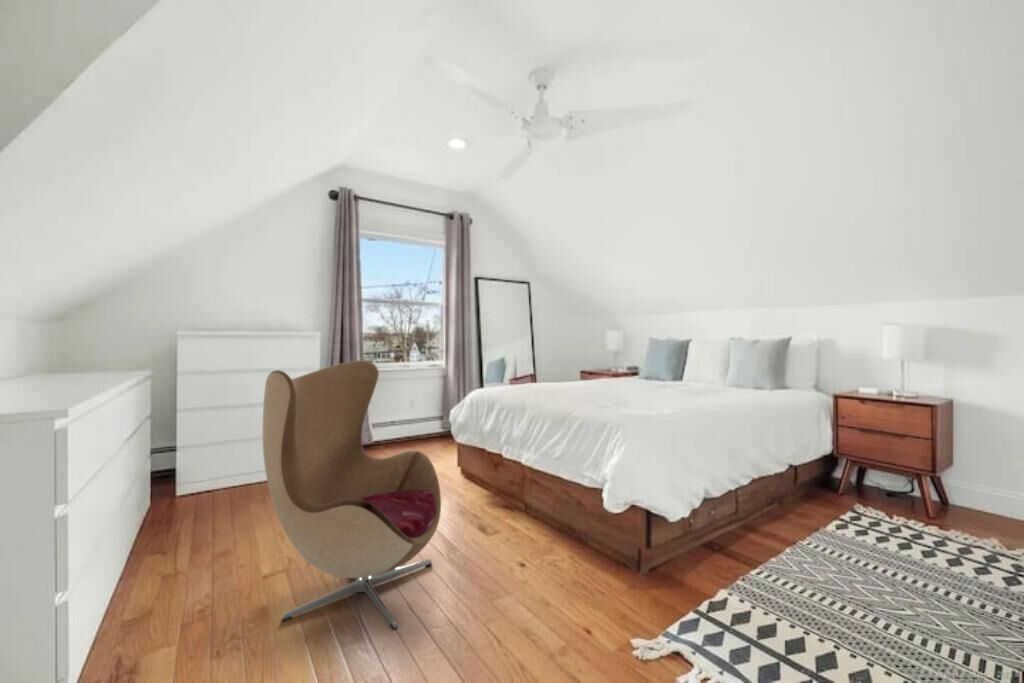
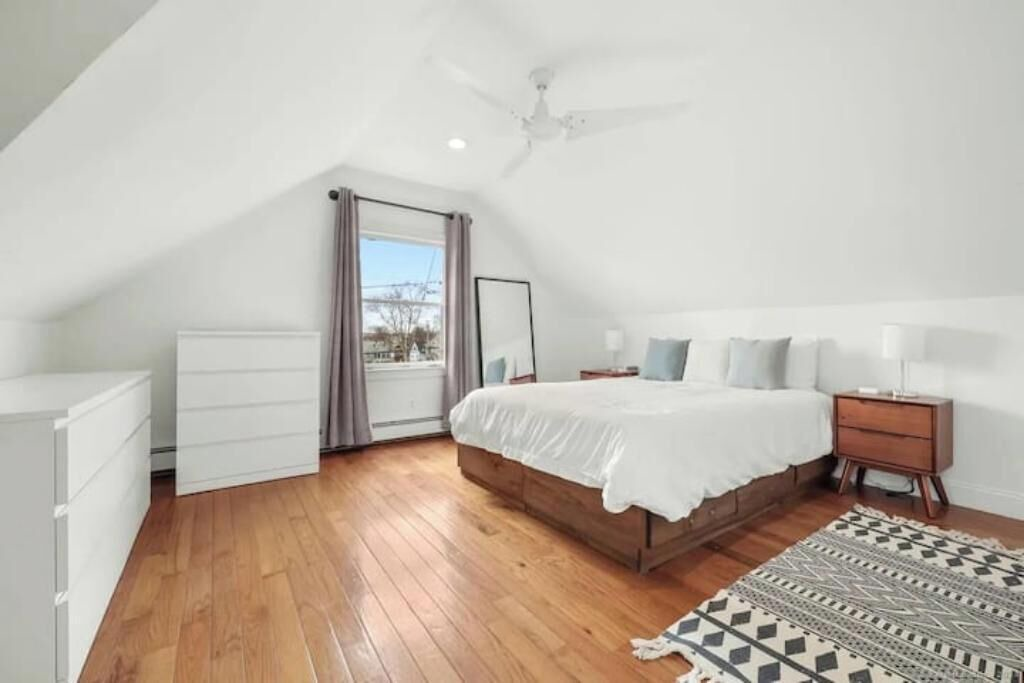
- armchair [262,359,442,631]
